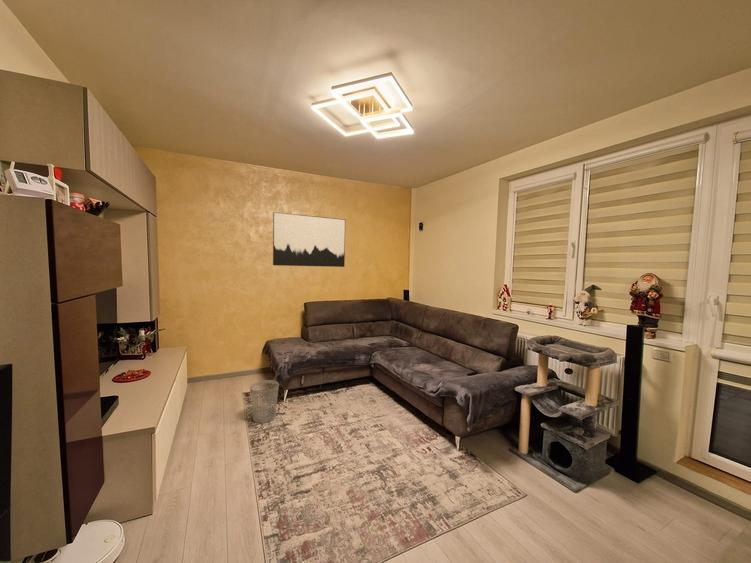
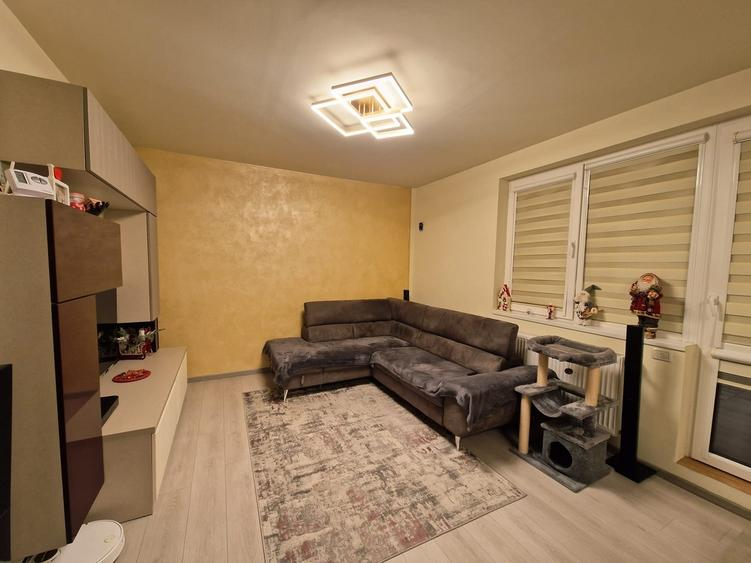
- wastebasket [249,379,280,424]
- wall art [272,211,346,268]
